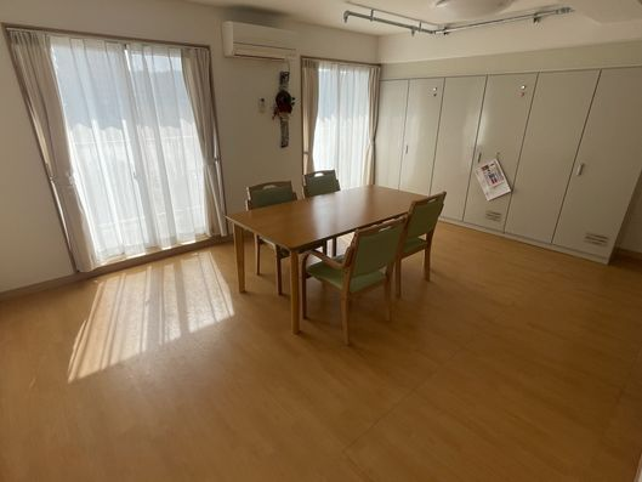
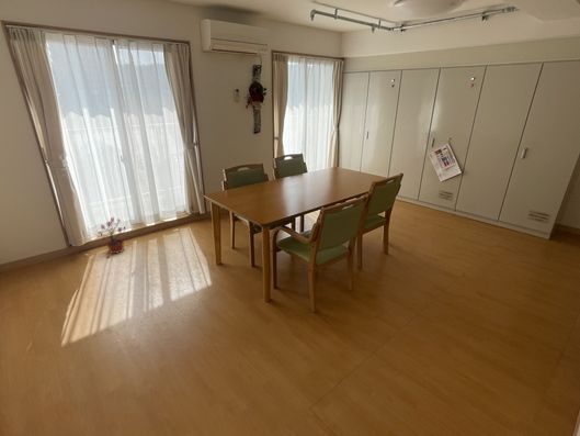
+ potted plant [95,216,132,258]
